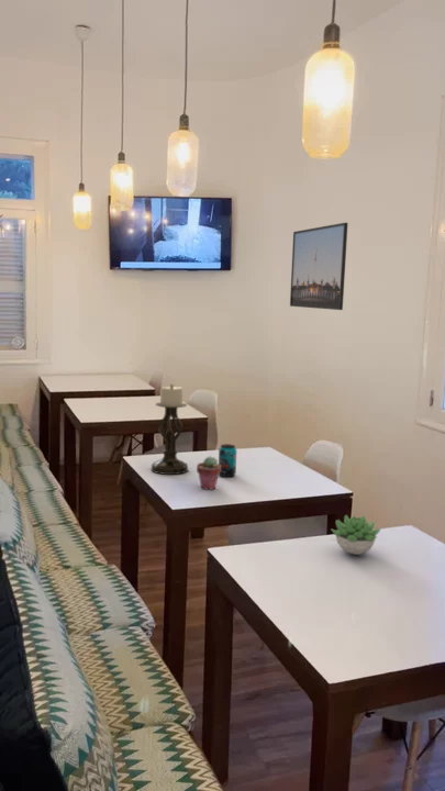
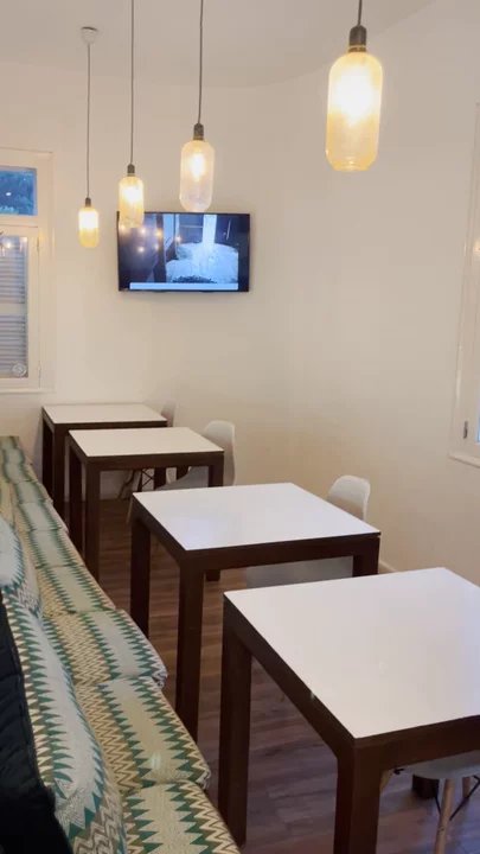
- succulent plant [331,514,382,556]
- candle holder [151,383,189,476]
- beverage can [218,443,237,478]
- potted succulent [196,456,221,491]
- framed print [289,222,349,311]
